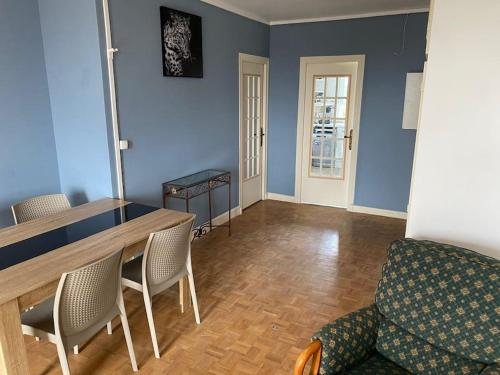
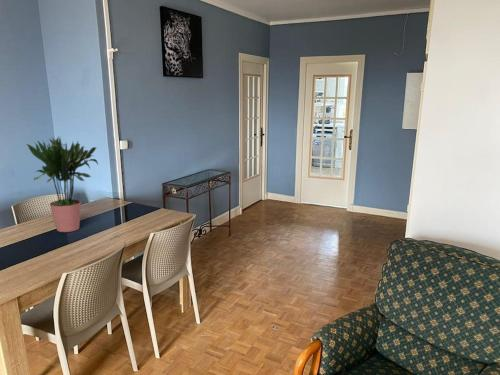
+ potted plant [26,136,99,233]
